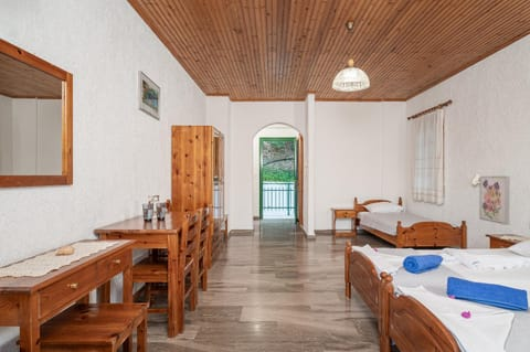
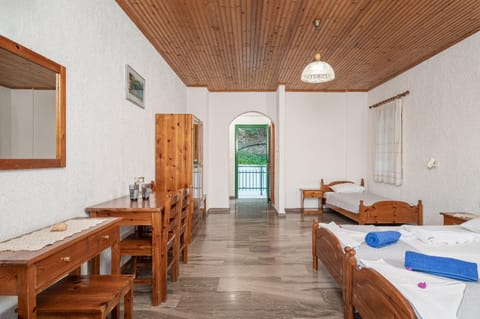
- wall art [478,174,511,226]
